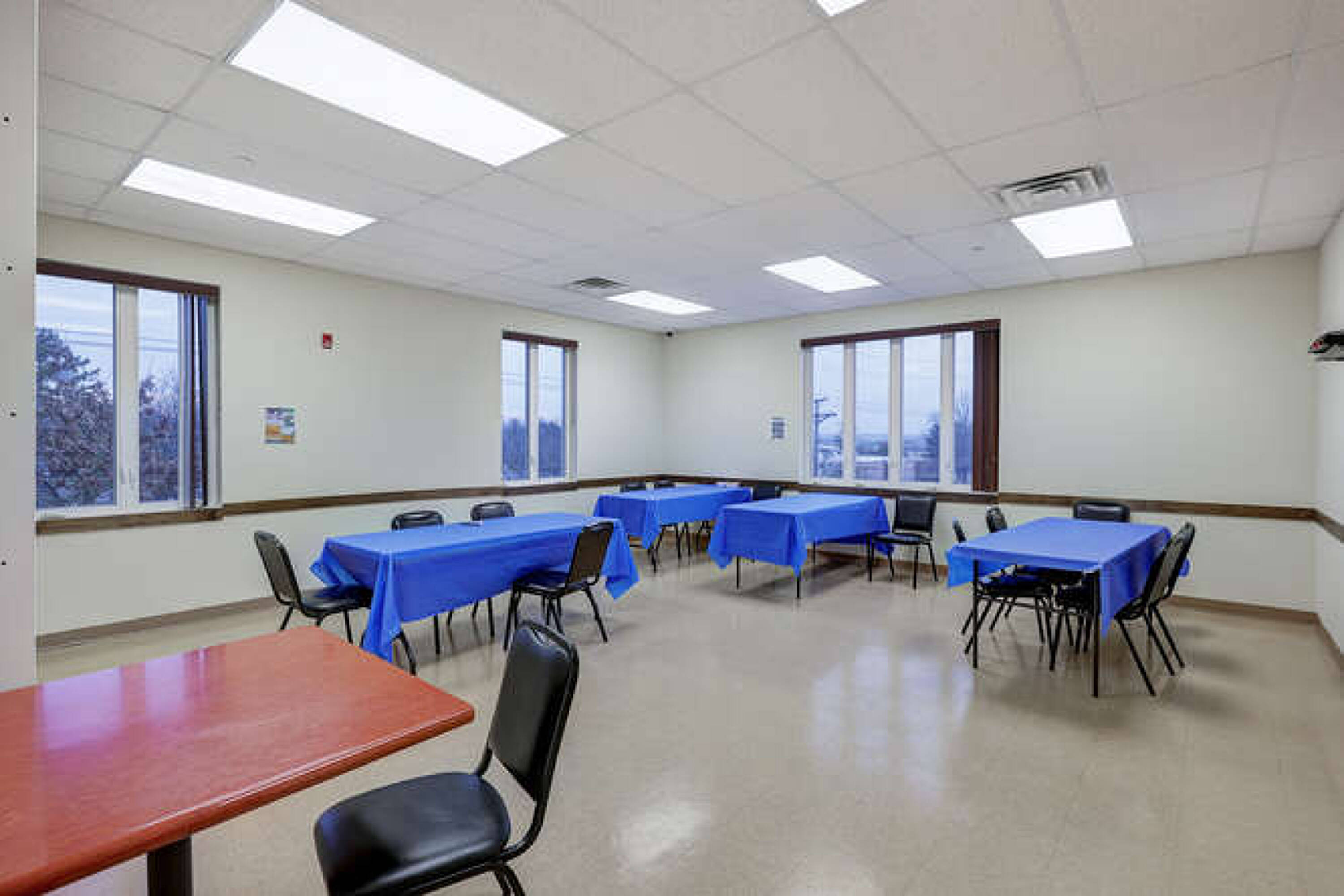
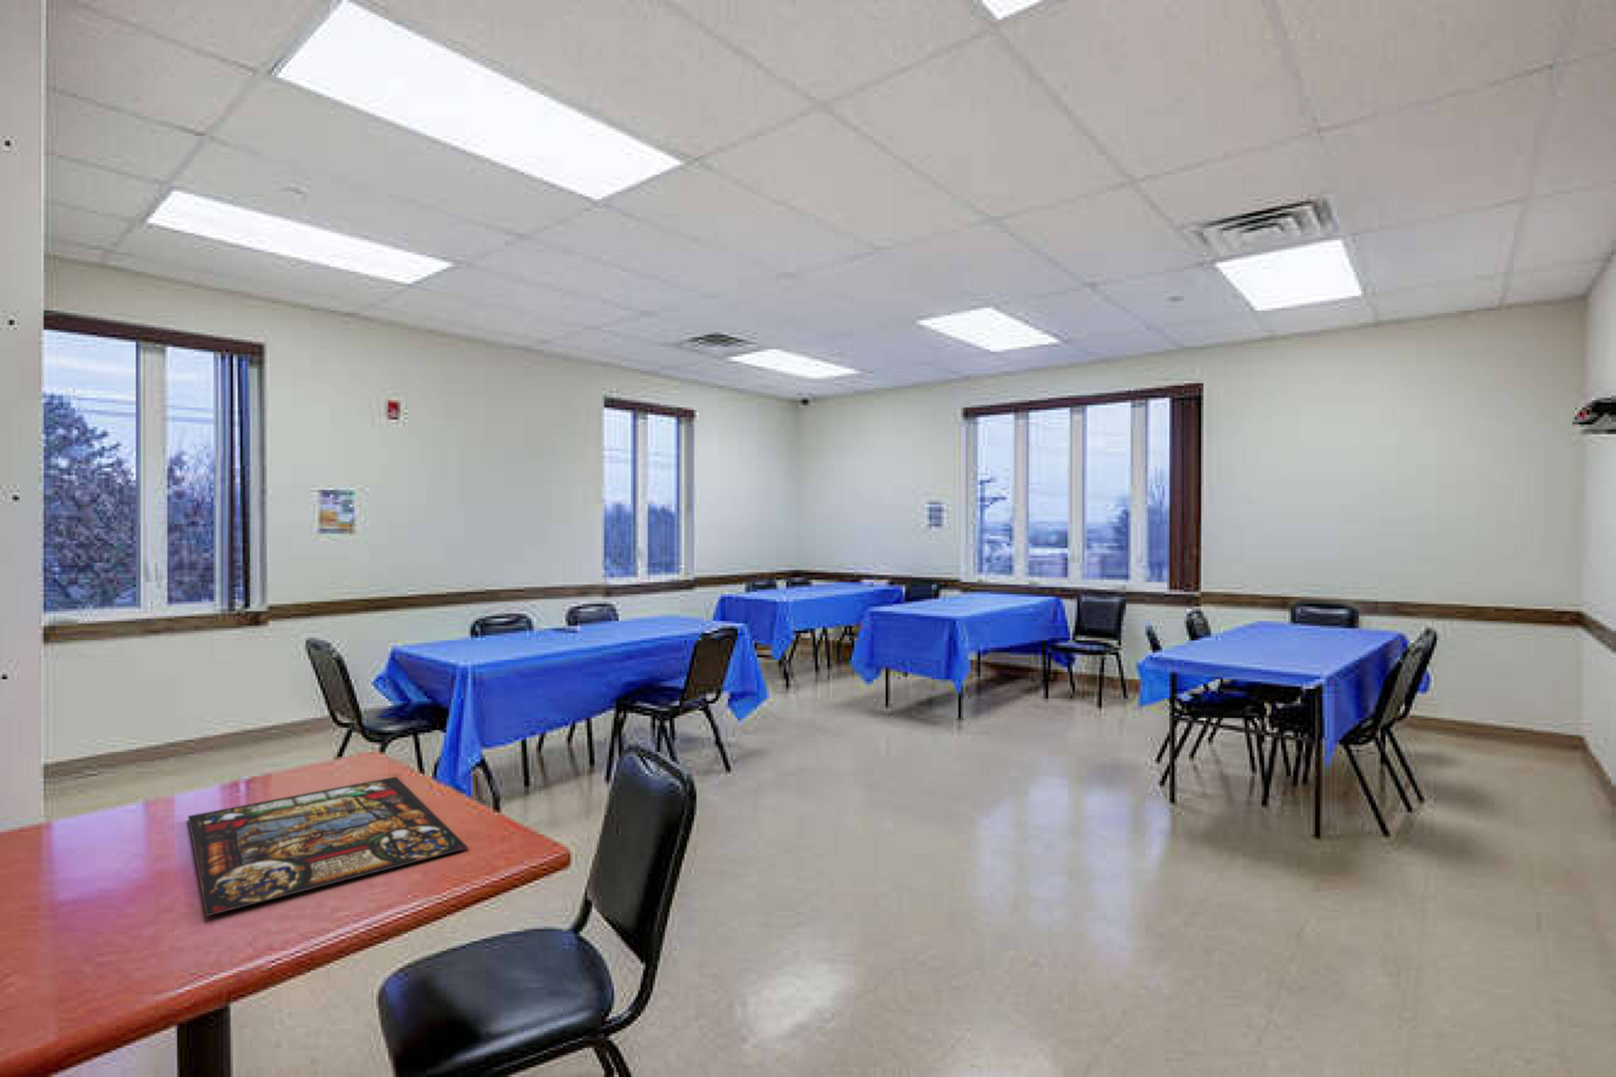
+ stained glass panel [186,776,469,917]
